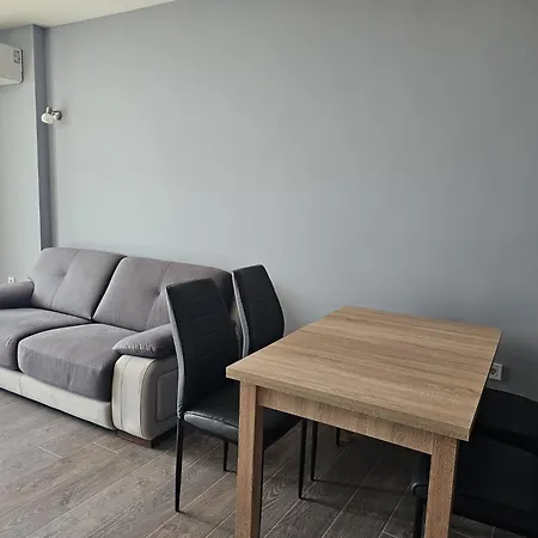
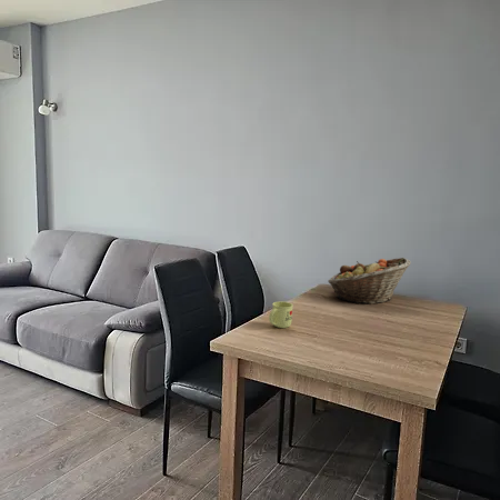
+ fruit basket [327,257,412,306]
+ mug [268,301,294,329]
